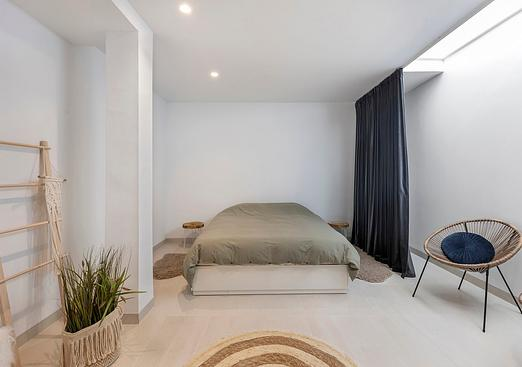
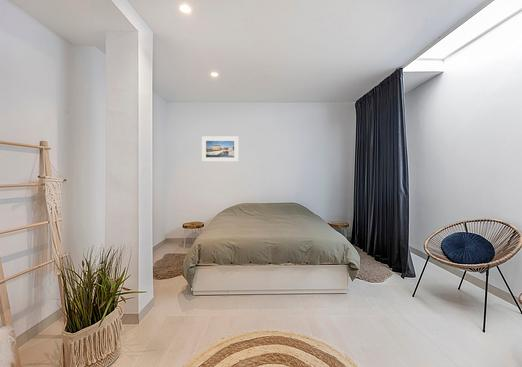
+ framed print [201,136,240,163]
